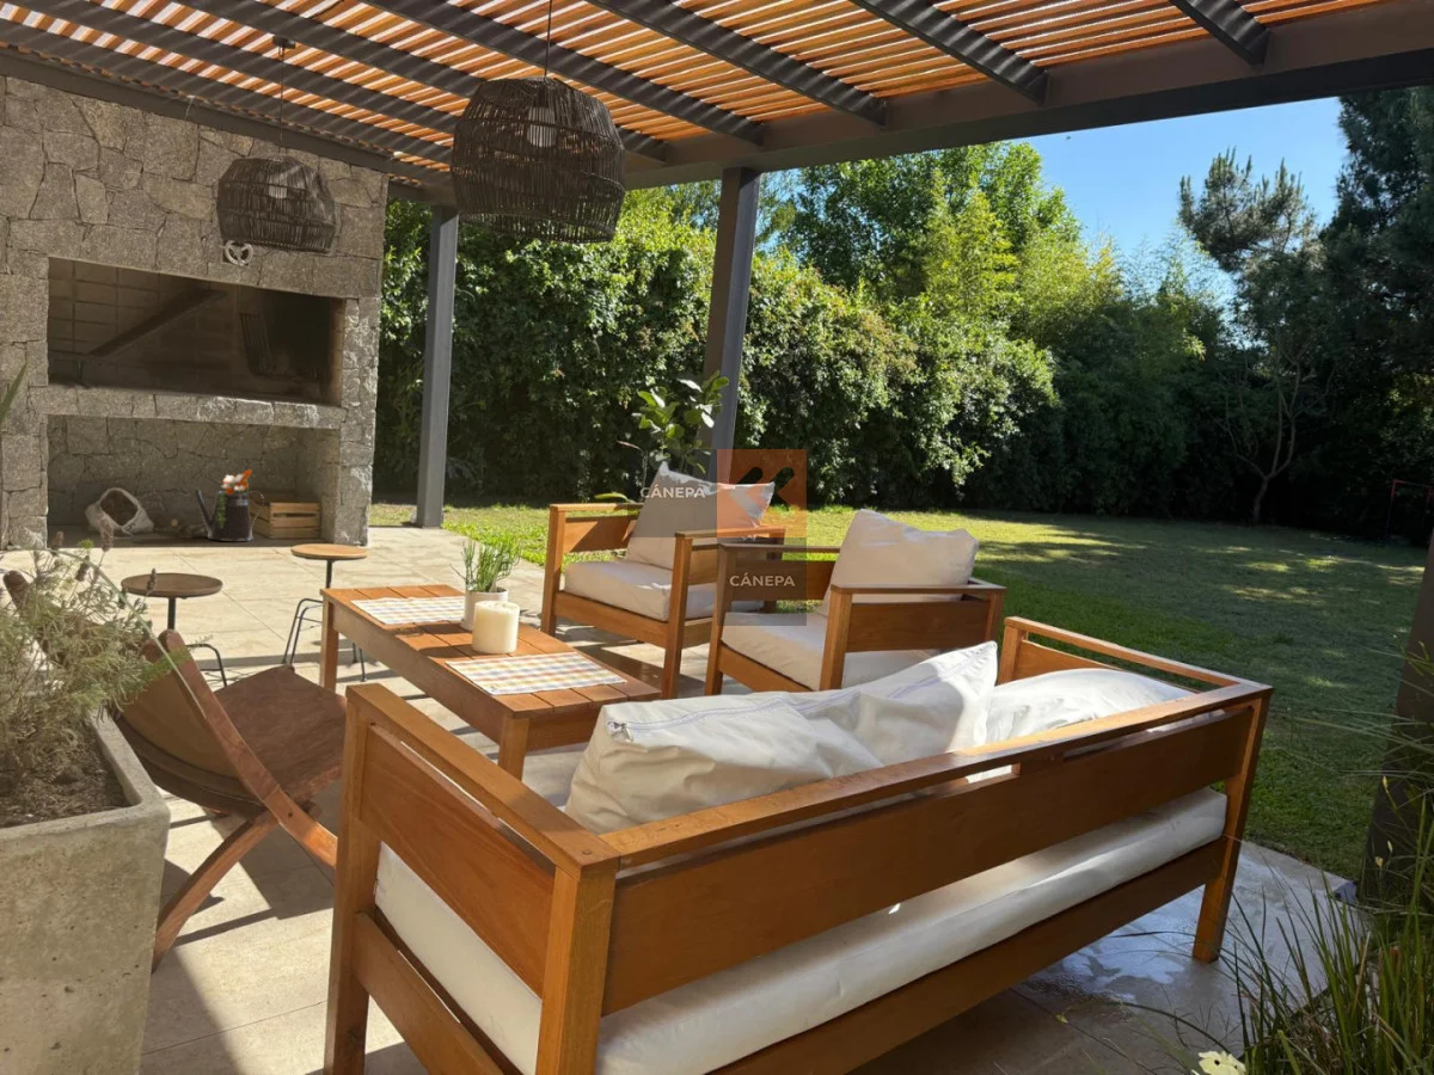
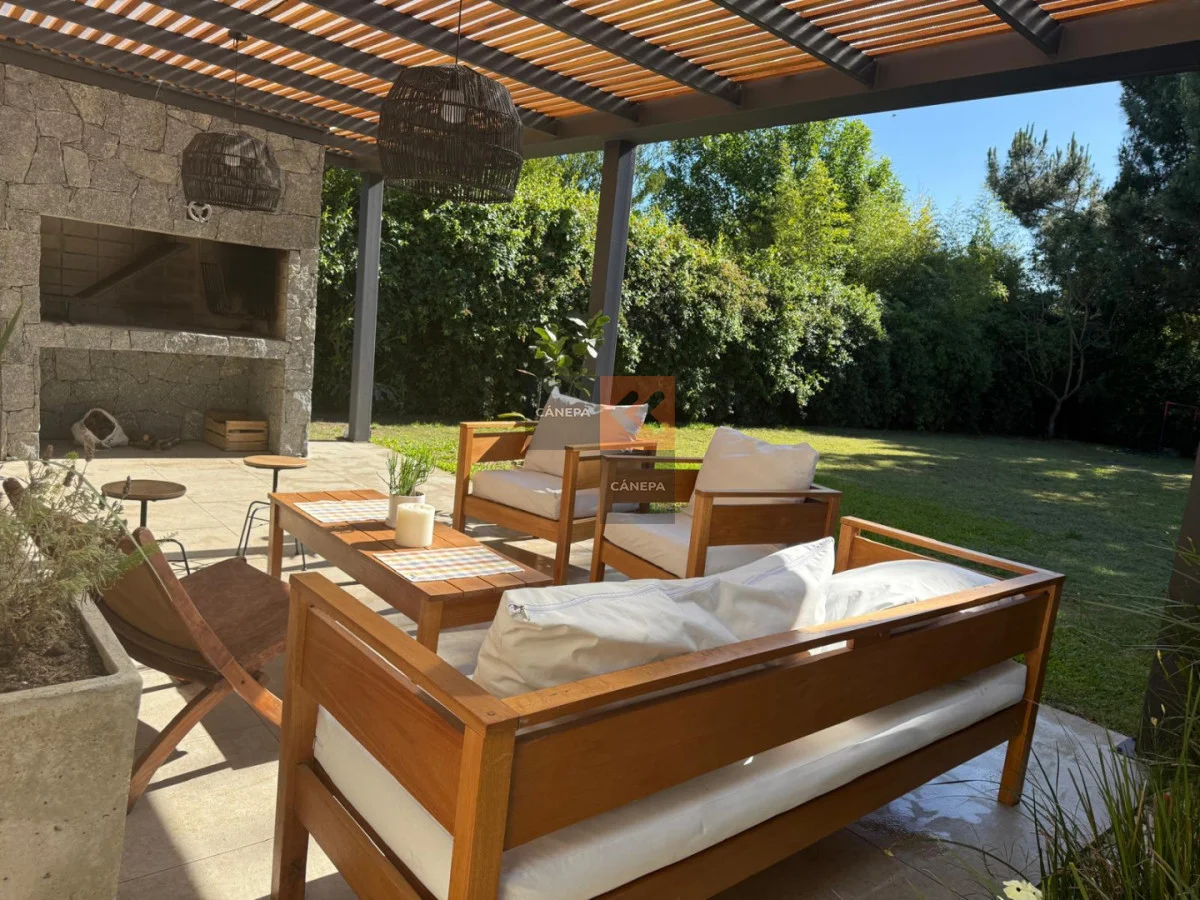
- watering can [194,468,265,542]
